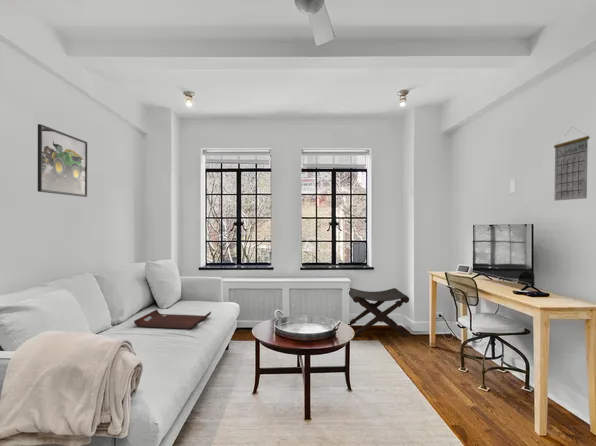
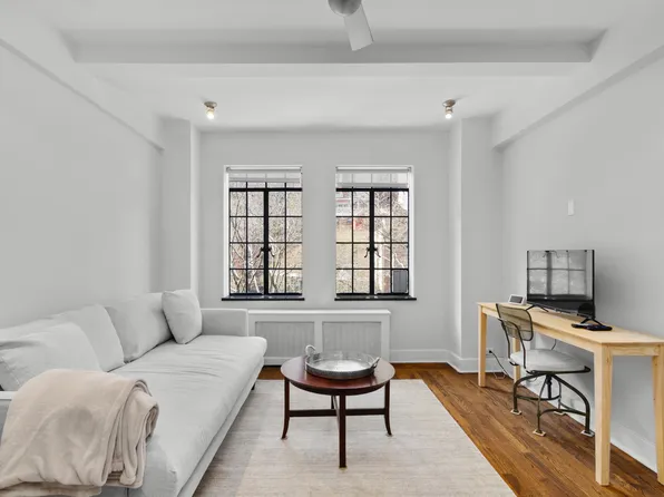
- serving tray [133,308,212,330]
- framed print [37,123,88,198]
- footstool [347,287,410,338]
- calendar [553,126,591,202]
